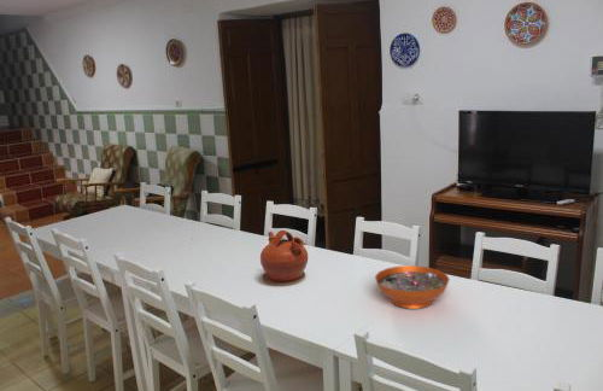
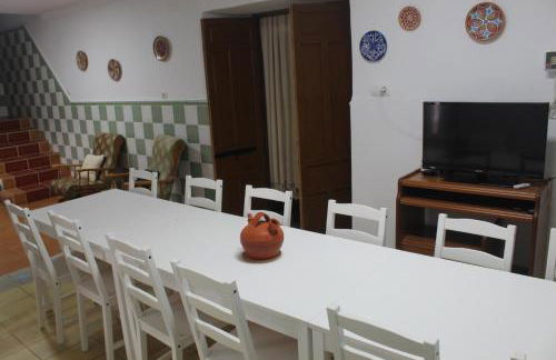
- decorative bowl [374,264,451,310]
